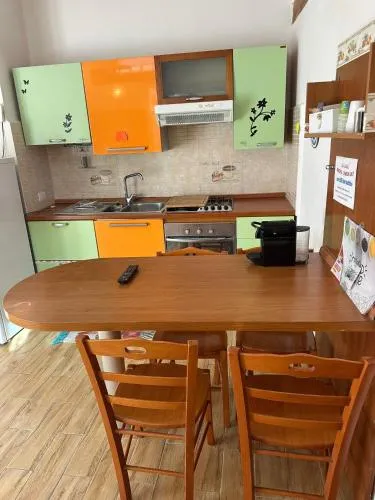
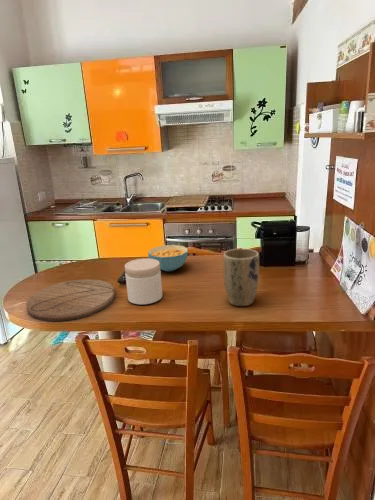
+ cereal bowl [147,244,189,272]
+ cutting board [25,278,116,323]
+ jar [124,257,163,305]
+ plant pot [222,248,260,307]
